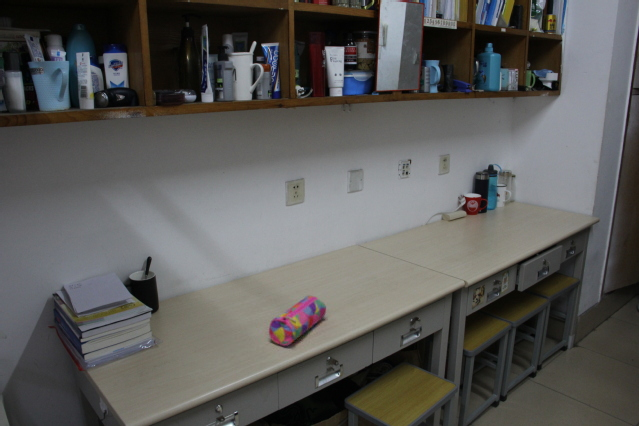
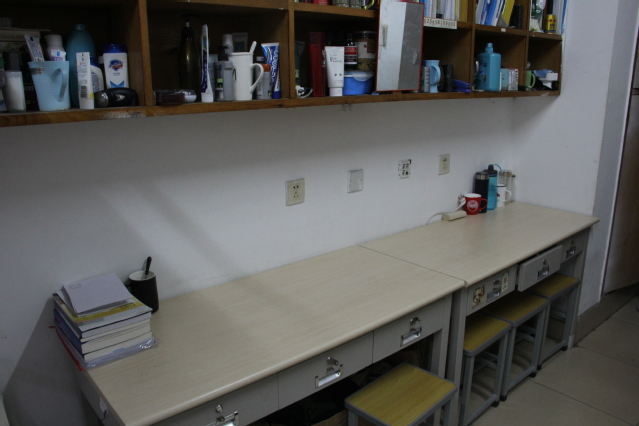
- pencil case [268,294,327,347]
